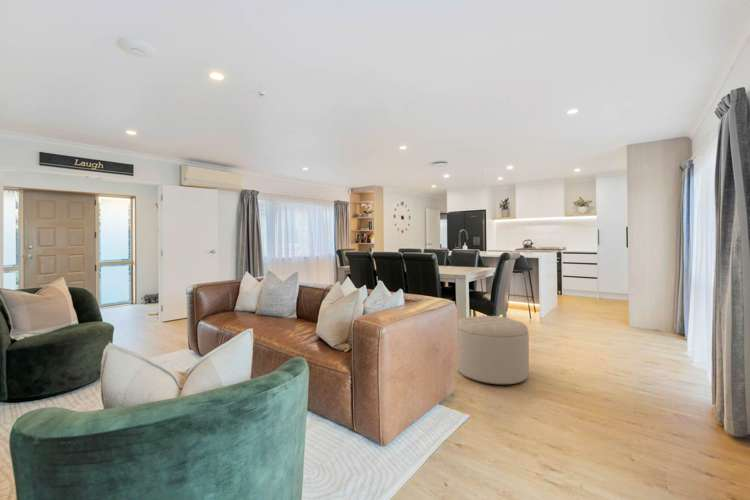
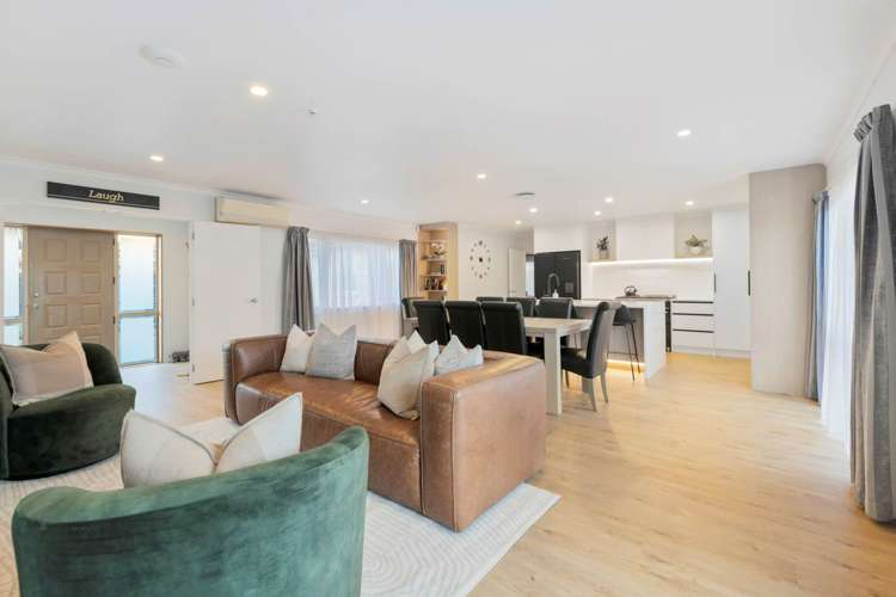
- ottoman [456,315,530,385]
